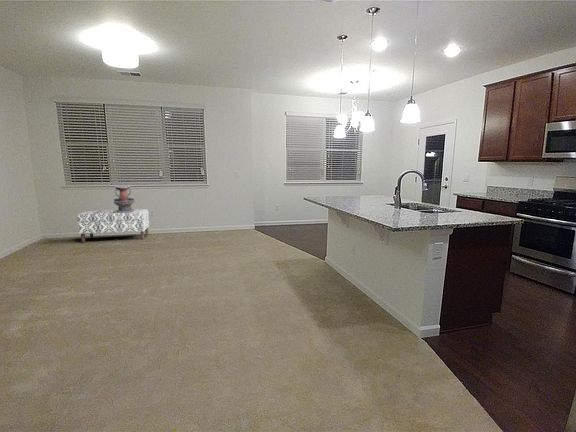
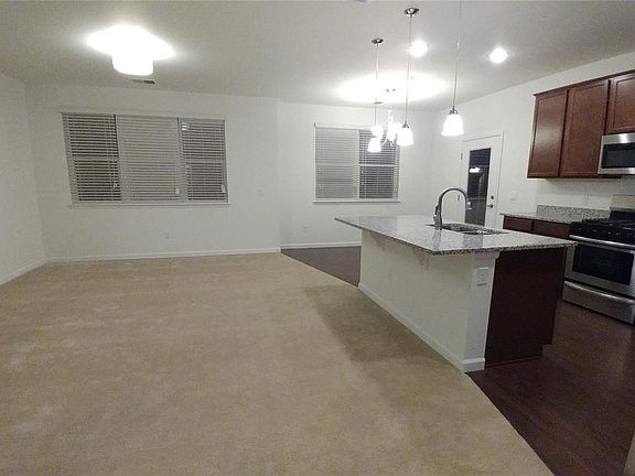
- bench [76,208,150,243]
- decorative urn [111,184,136,213]
